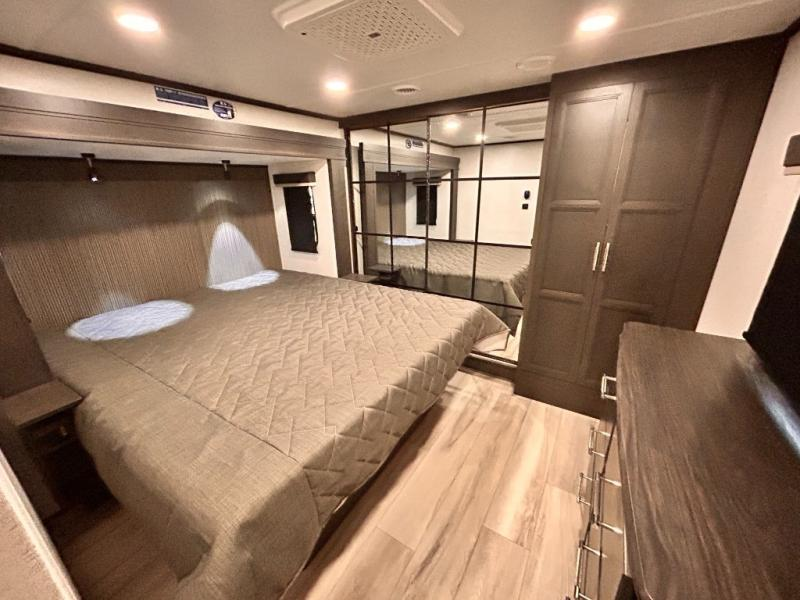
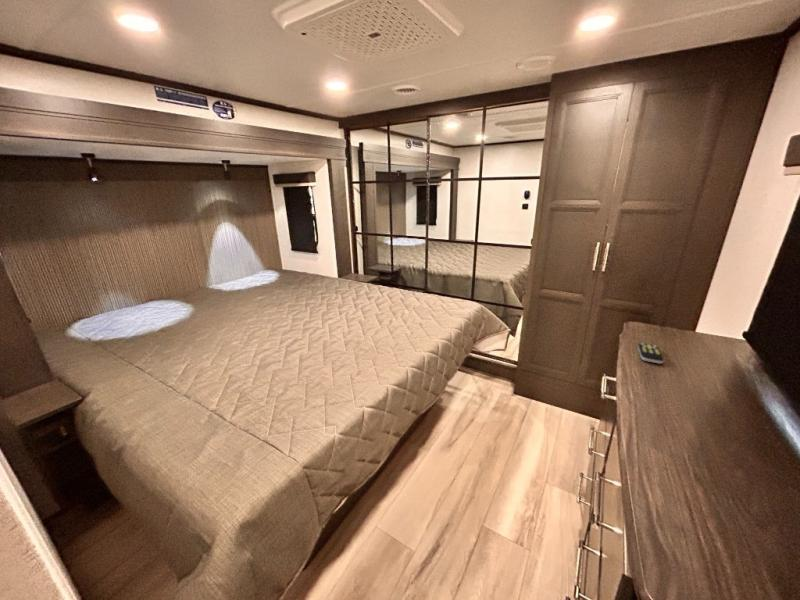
+ remote control [637,342,665,364]
